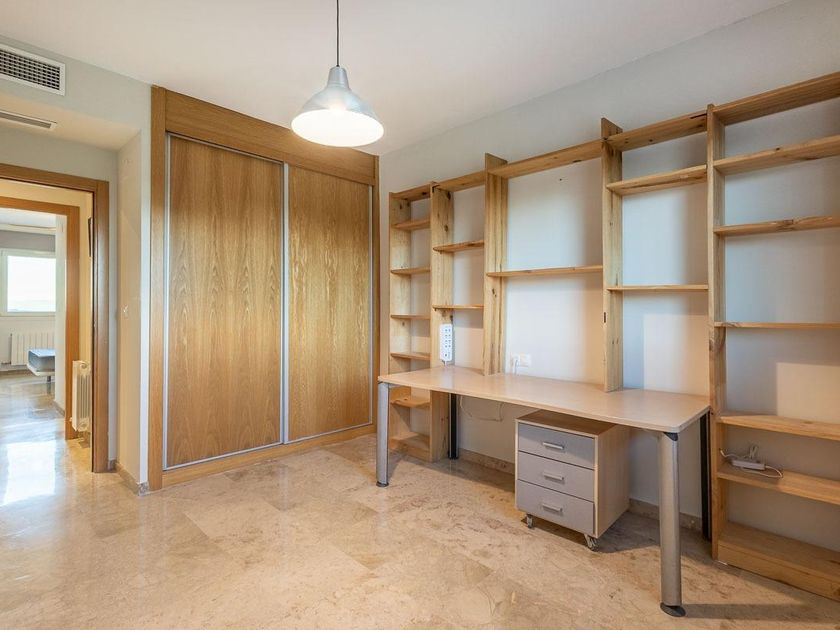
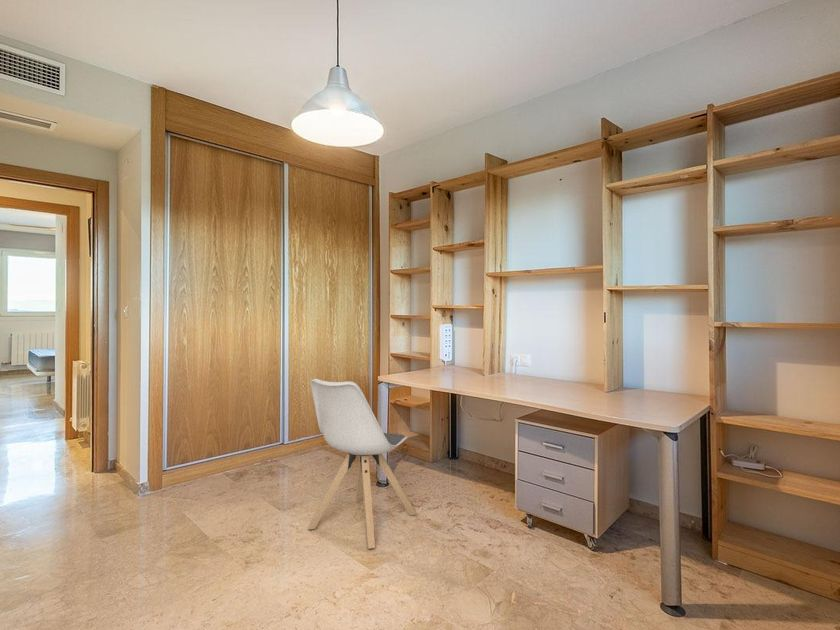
+ chair [307,378,417,550]
